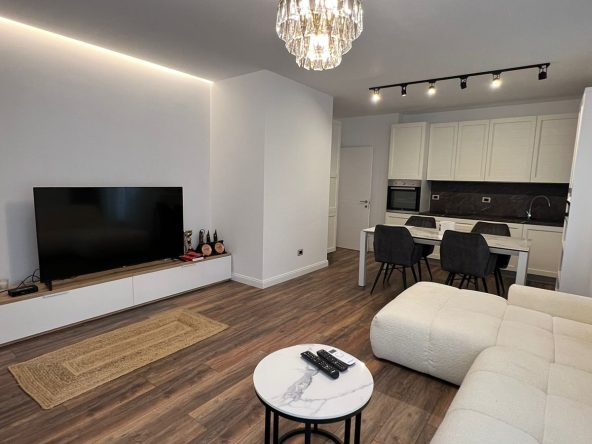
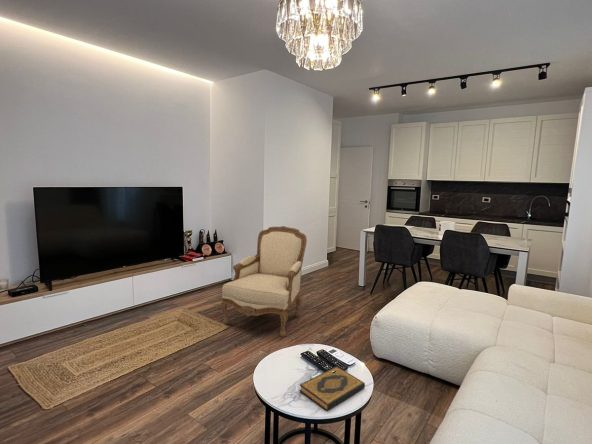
+ armchair [220,225,308,337]
+ hardback book [299,365,366,412]
